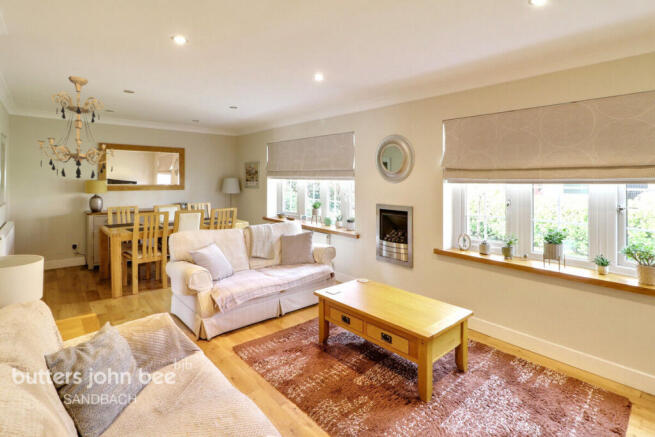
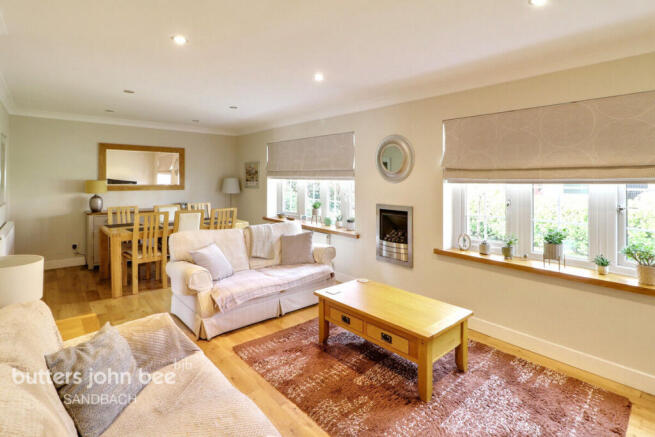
- chandelier [38,75,115,180]
